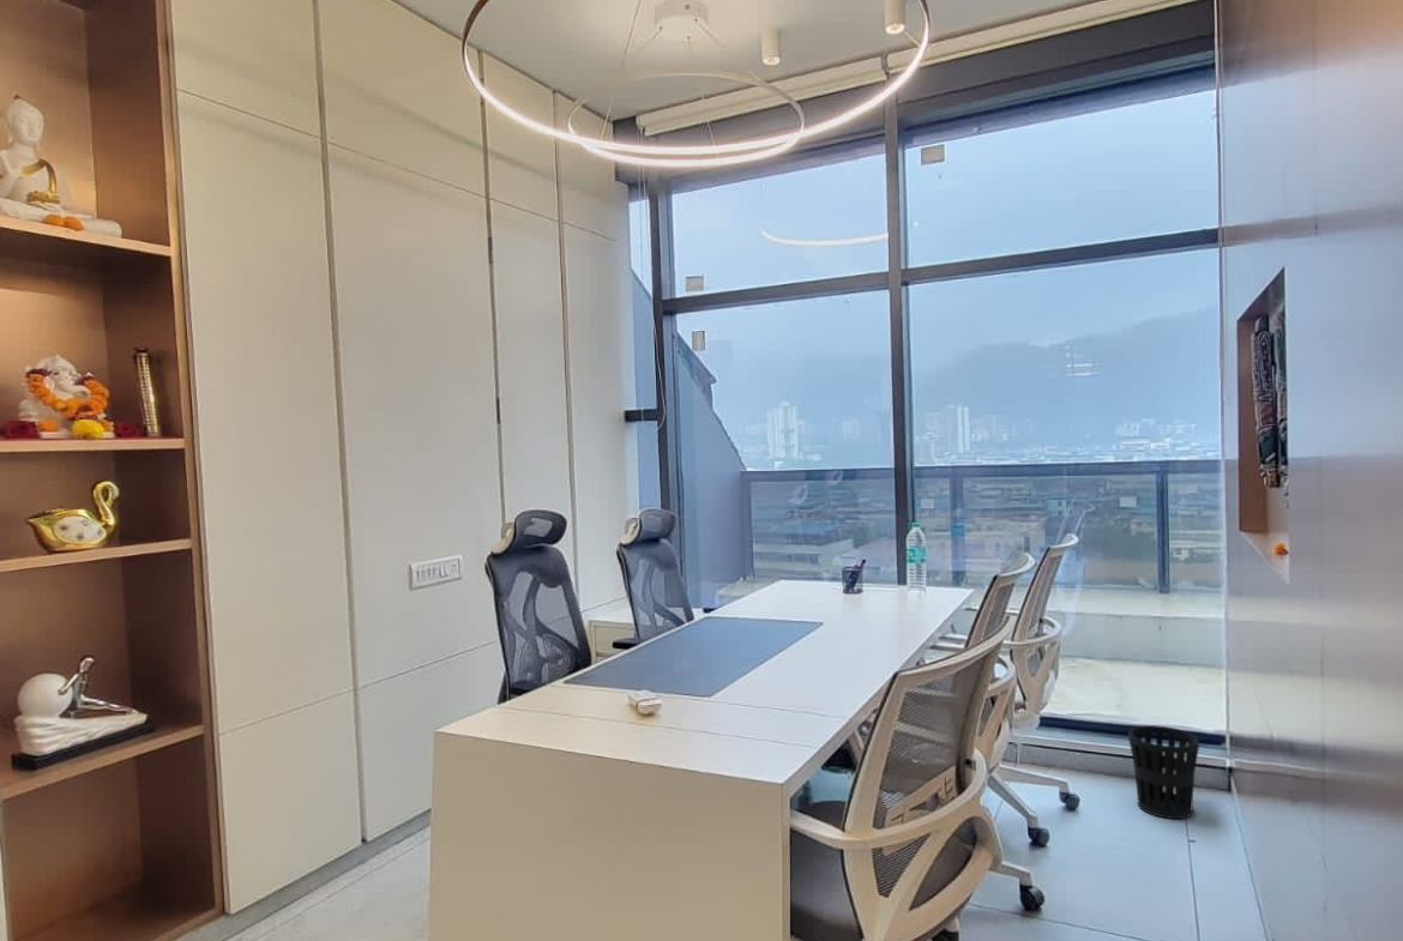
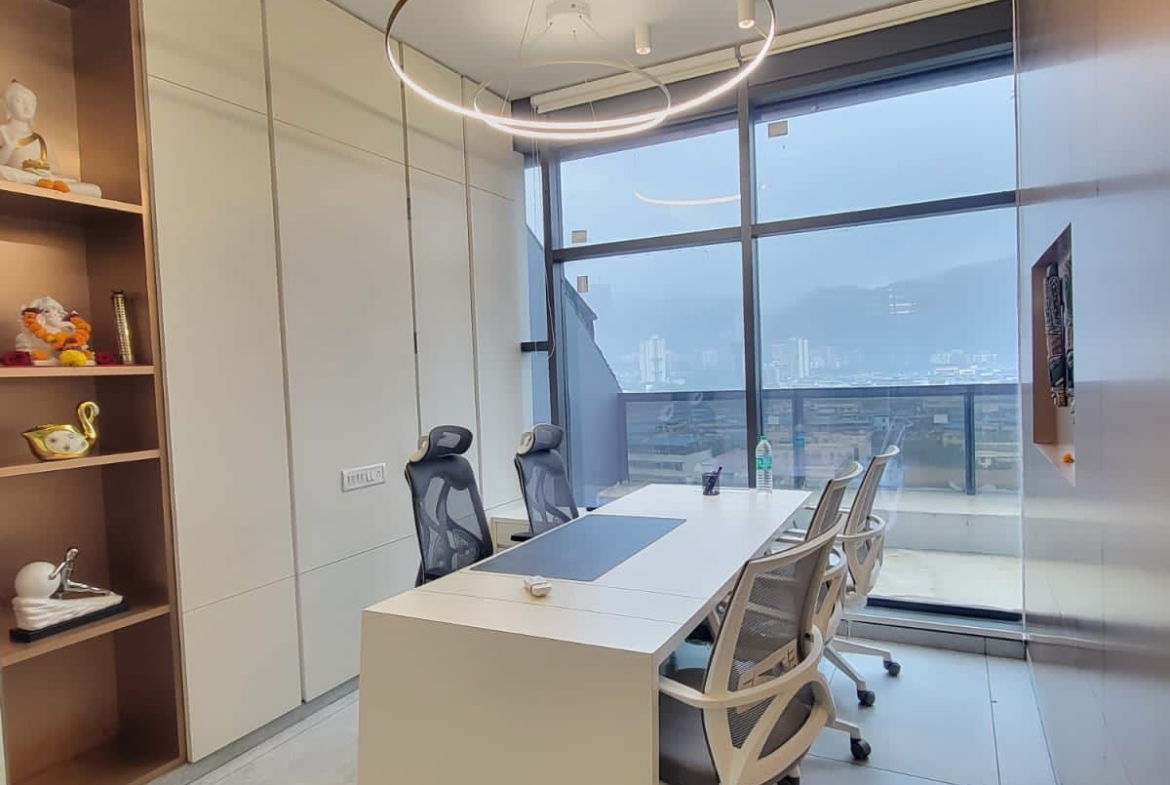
- wastebasket [1127,724,1200,820]
